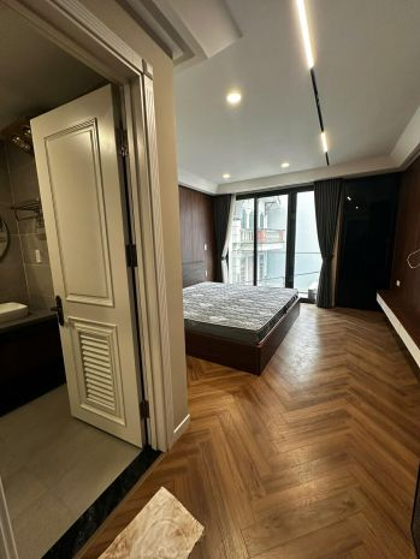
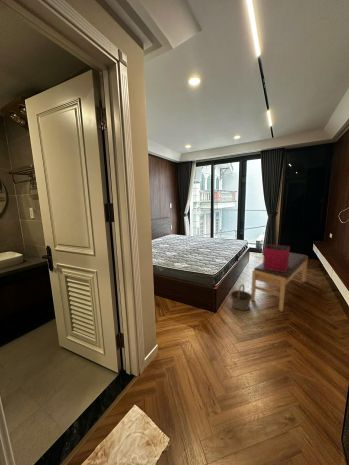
+ basket [229,283,252,312]
+ storage bin [262,243,291,272]
+ bench [250,251,309,312]
